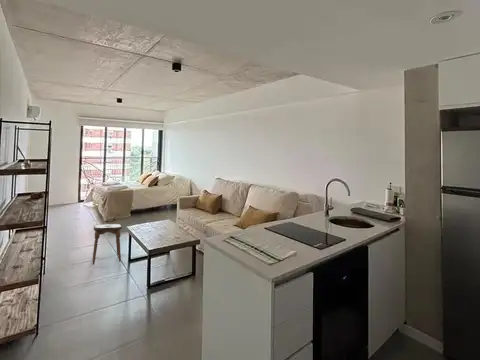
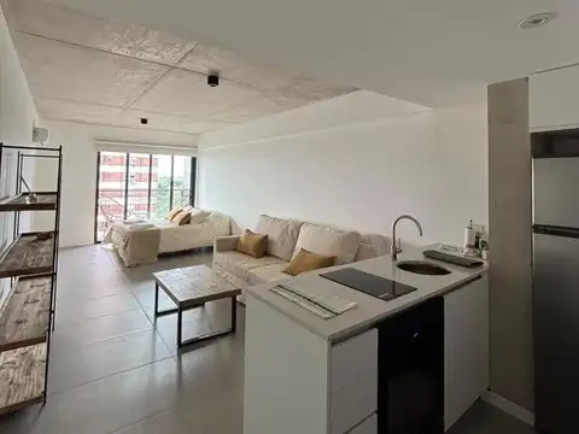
- stool [92,223,123,266]
